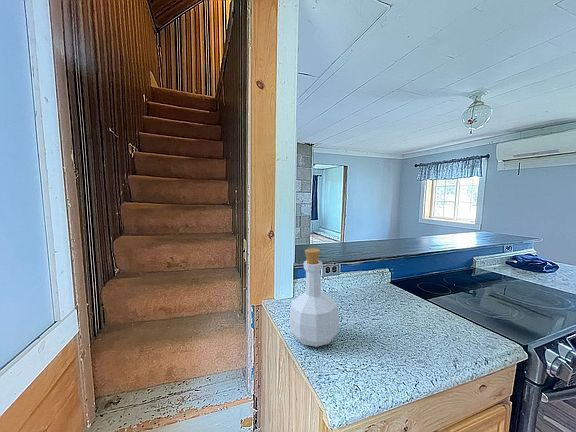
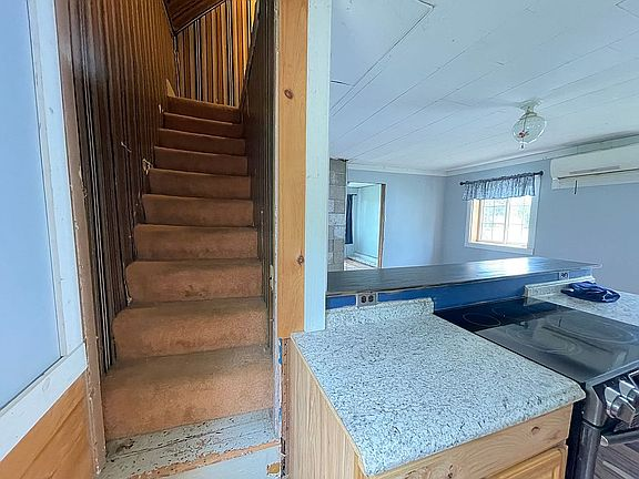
- bottle [289,247,340,348]
